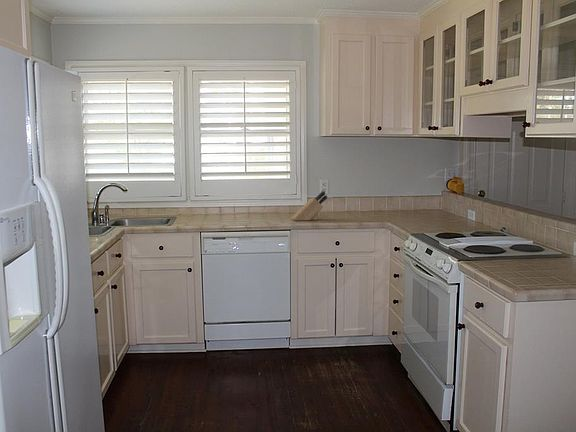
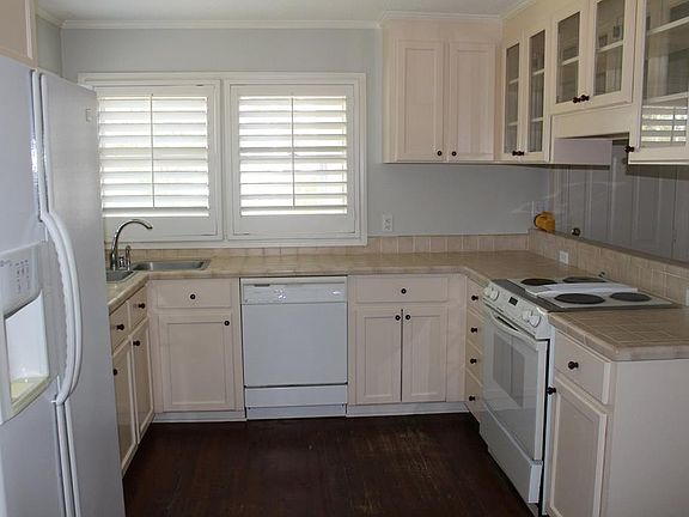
- knife block [291,190,328,222]
